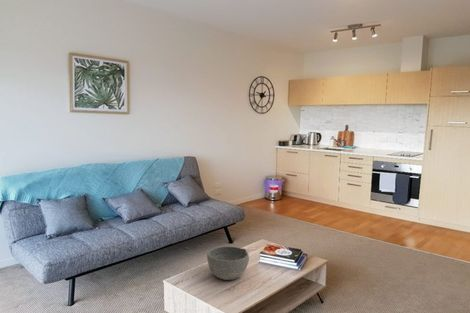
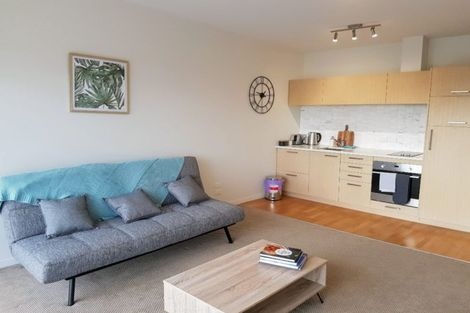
- bowl [206,246,250,281]
